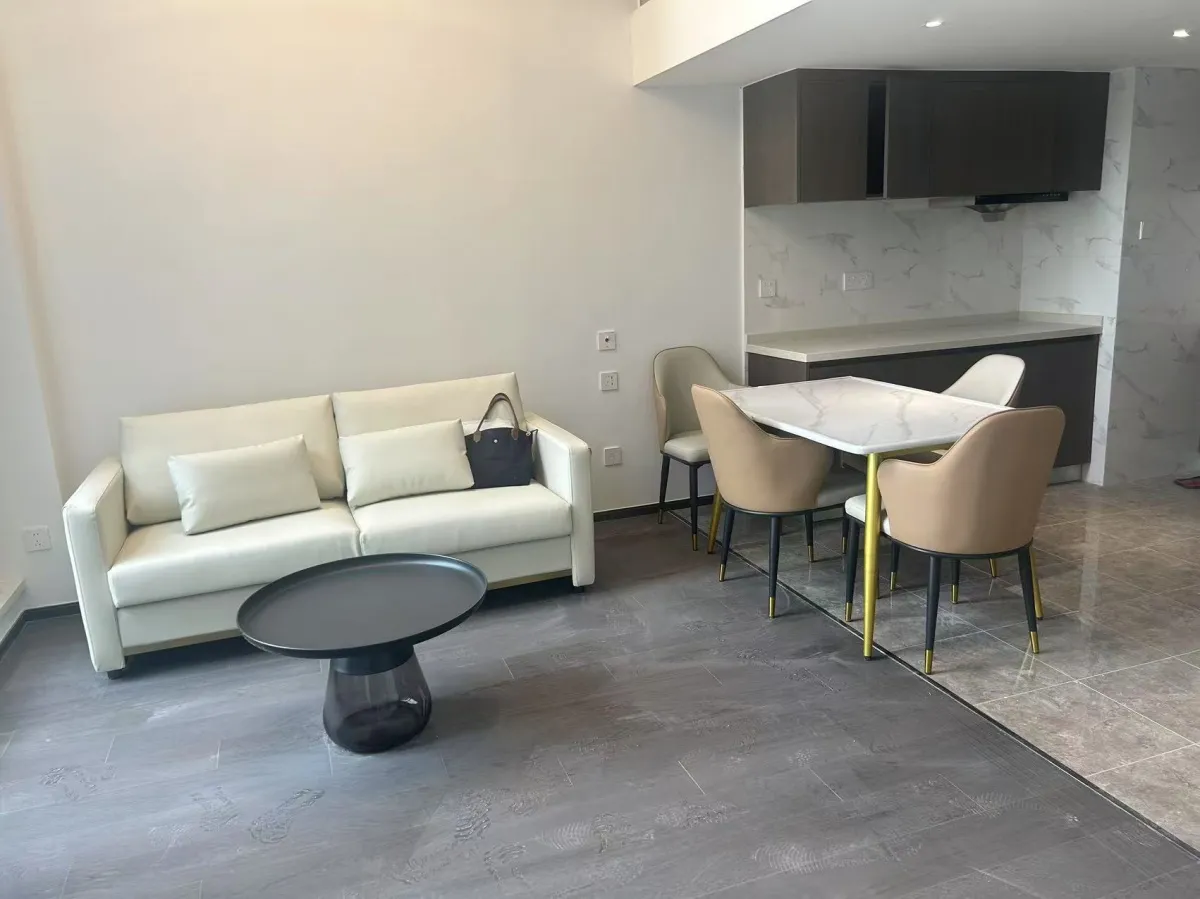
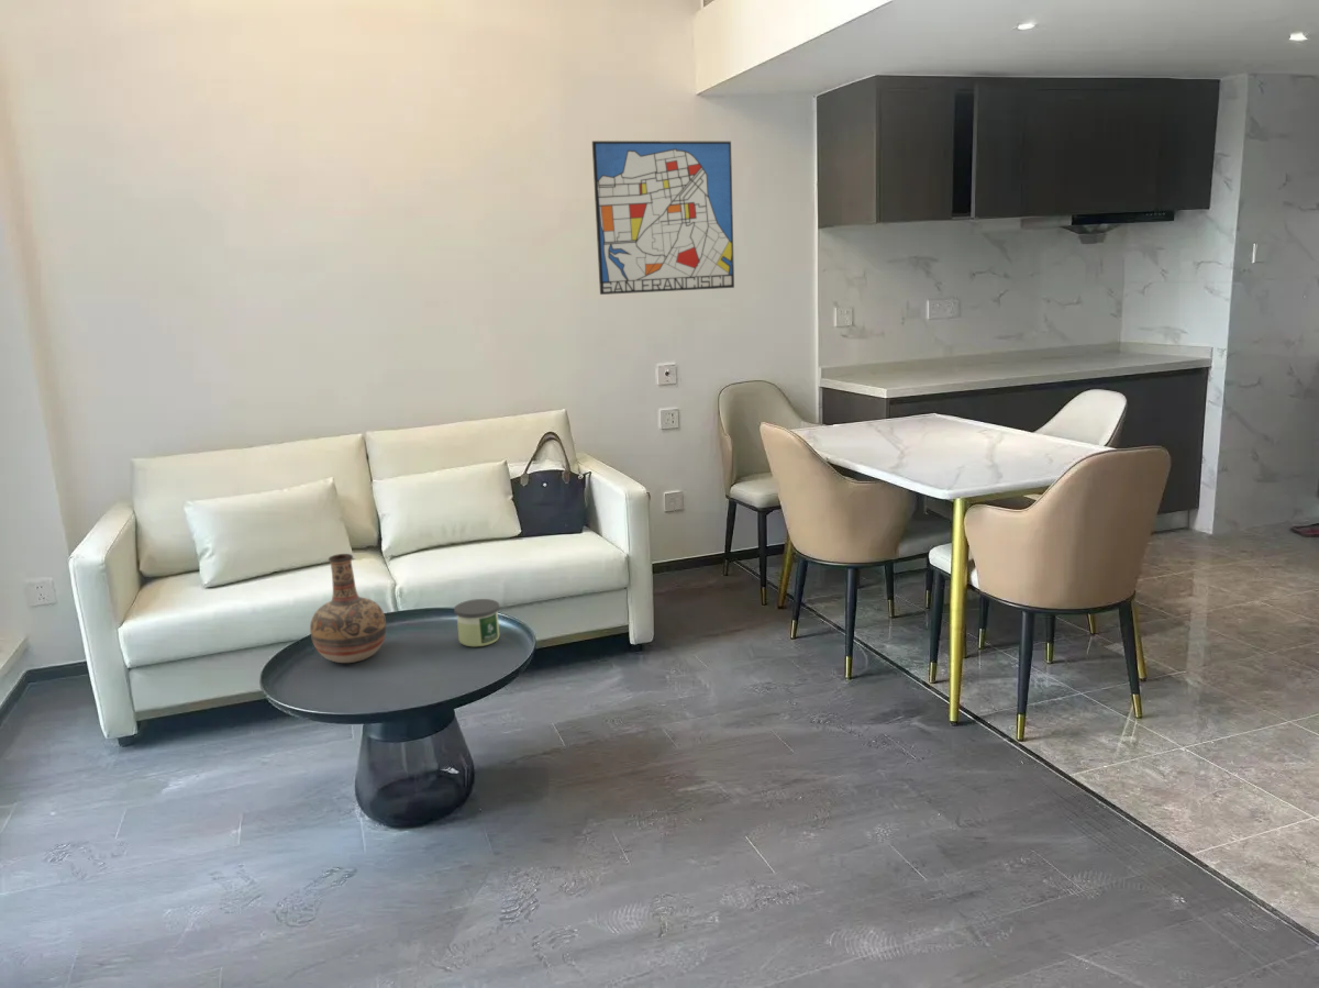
+ candle [453,598,500,647]
+ wall art [591,140,735,296]
+ vase [309,553,387,664]
